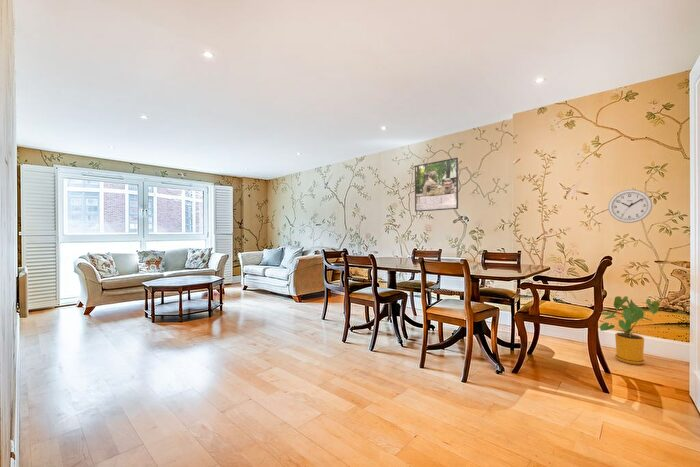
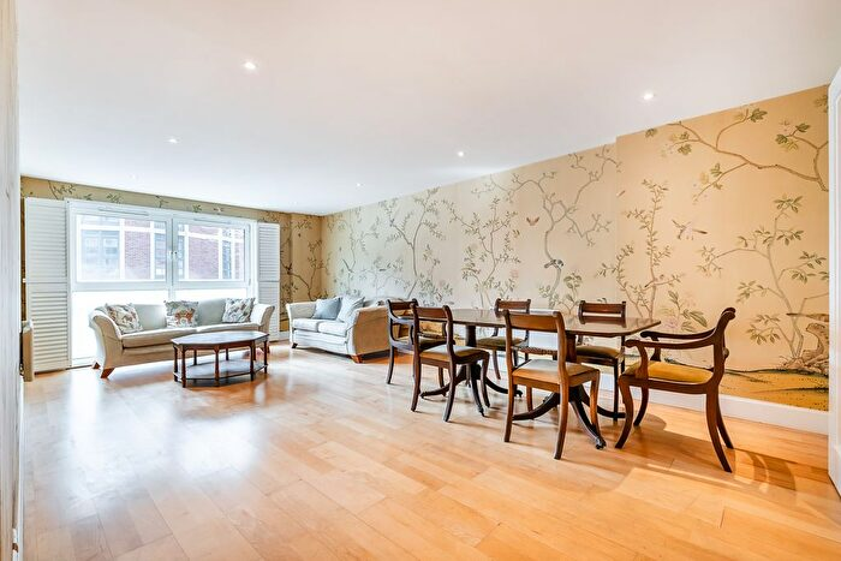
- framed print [414,157,459,213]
- wall clock [607,189,653,224]
- house plant [599,295,661,366]
